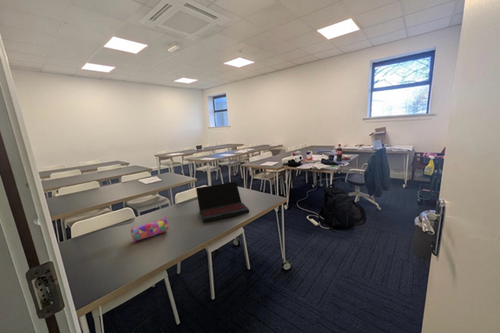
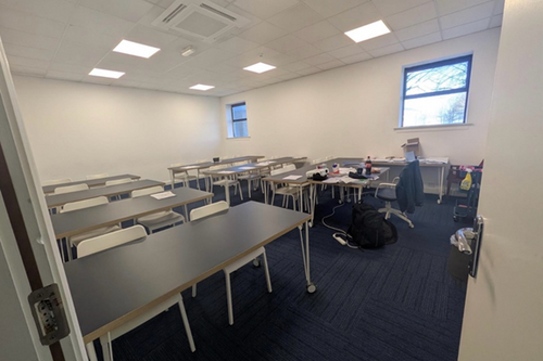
- pencil case [130,216,170,243]
- laptop [195,181,250,223]
